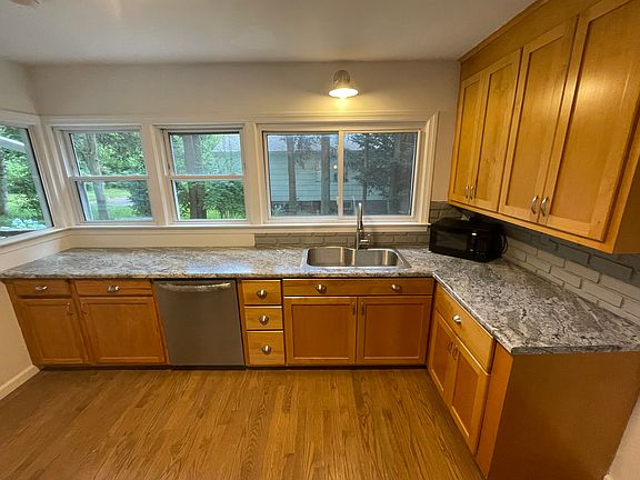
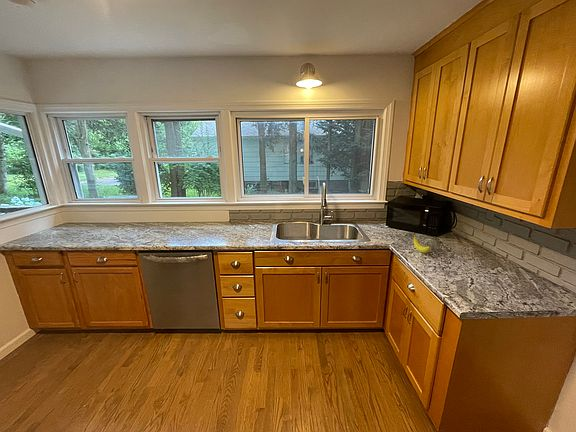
+ banana [413,234,432,254]
